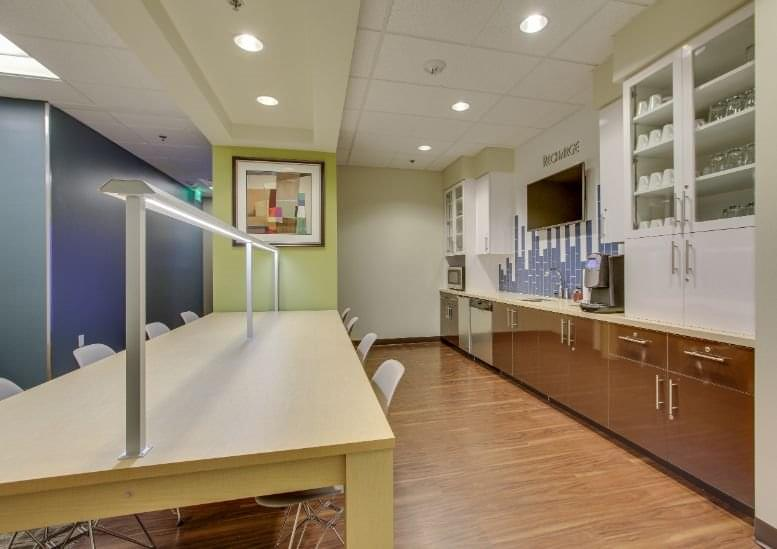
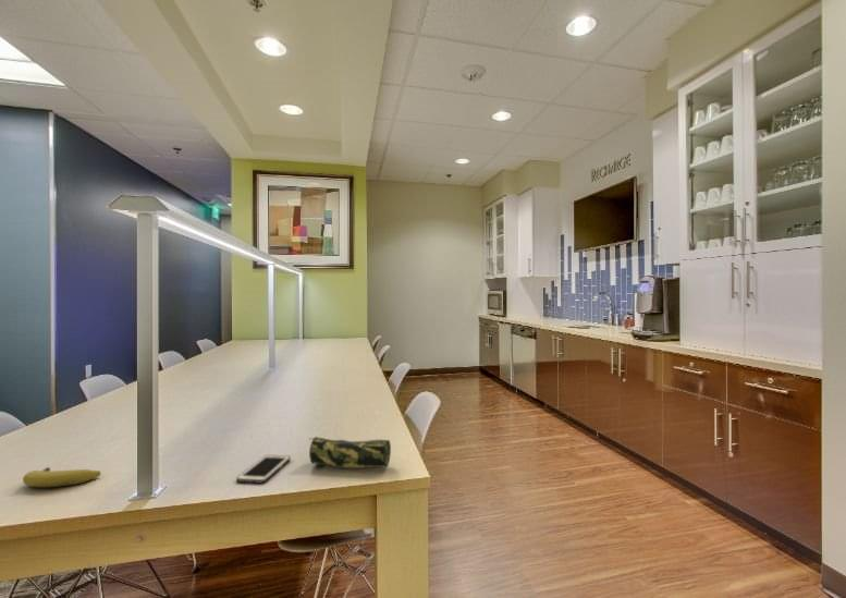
+ pencil case [308,436,392,469]
+ fruit [22,466,101,488]
+ cell phone [235,454,292,485]
